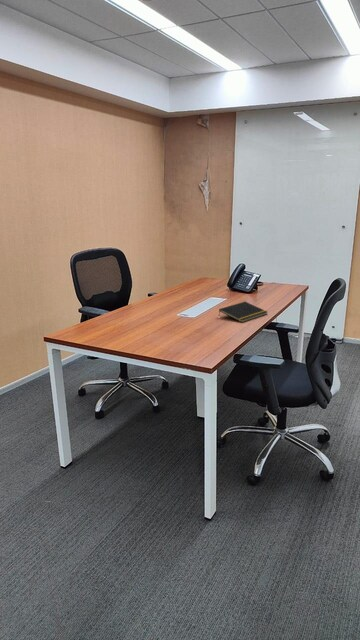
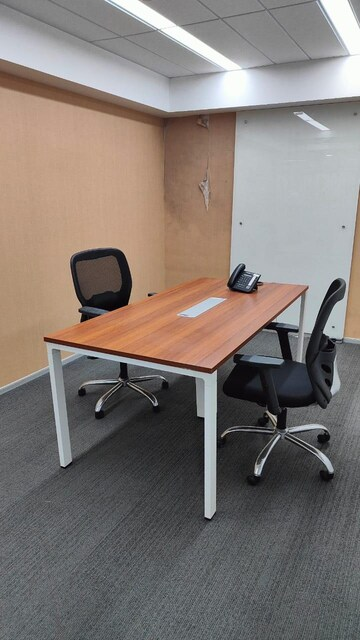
- notepad [218,301,268,323]
